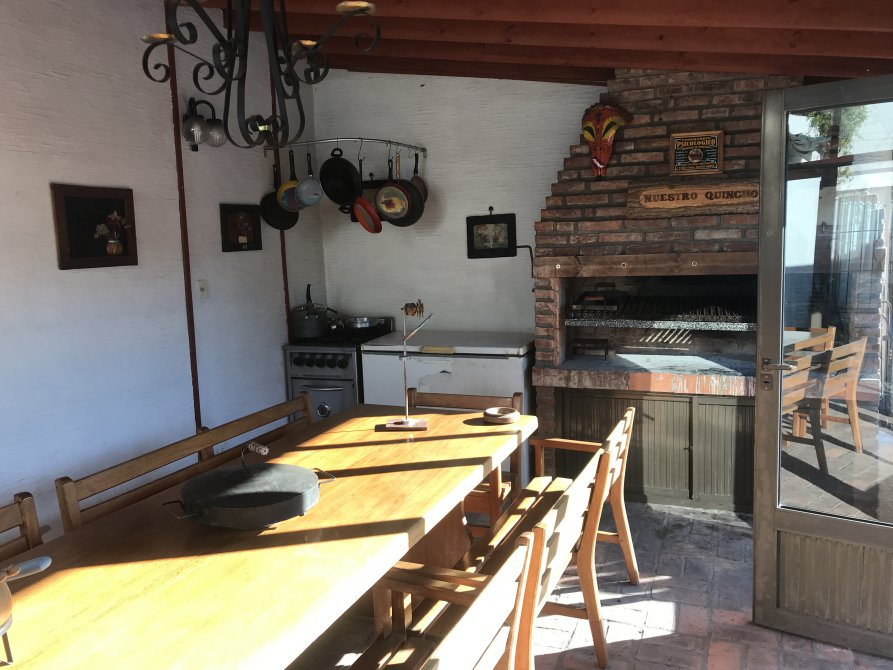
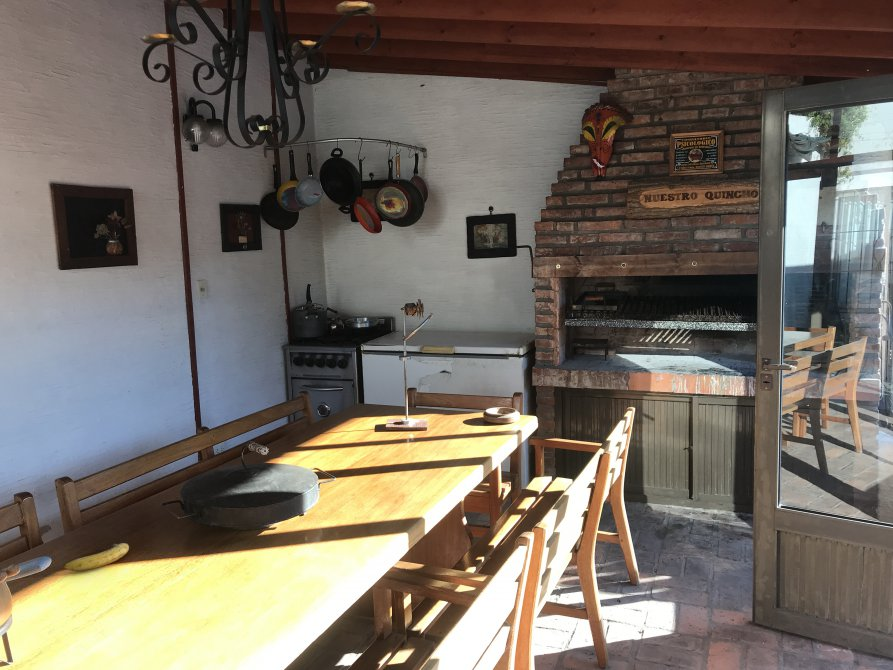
+ fruit [63,542,130,572]
